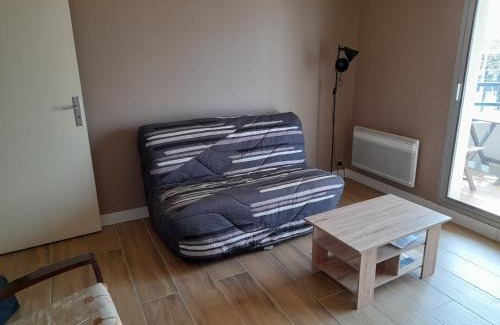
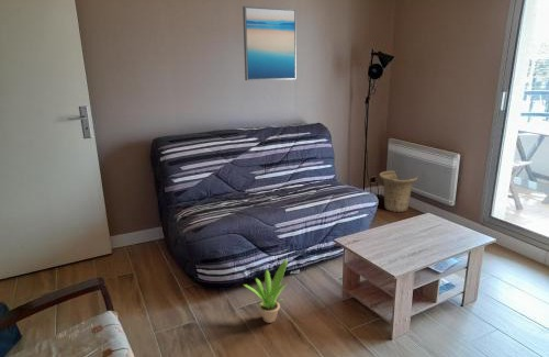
+ potted plant [242,258,289,324]
+ basket [378,169,418,213]
+ wall art [242,4,298,81]
